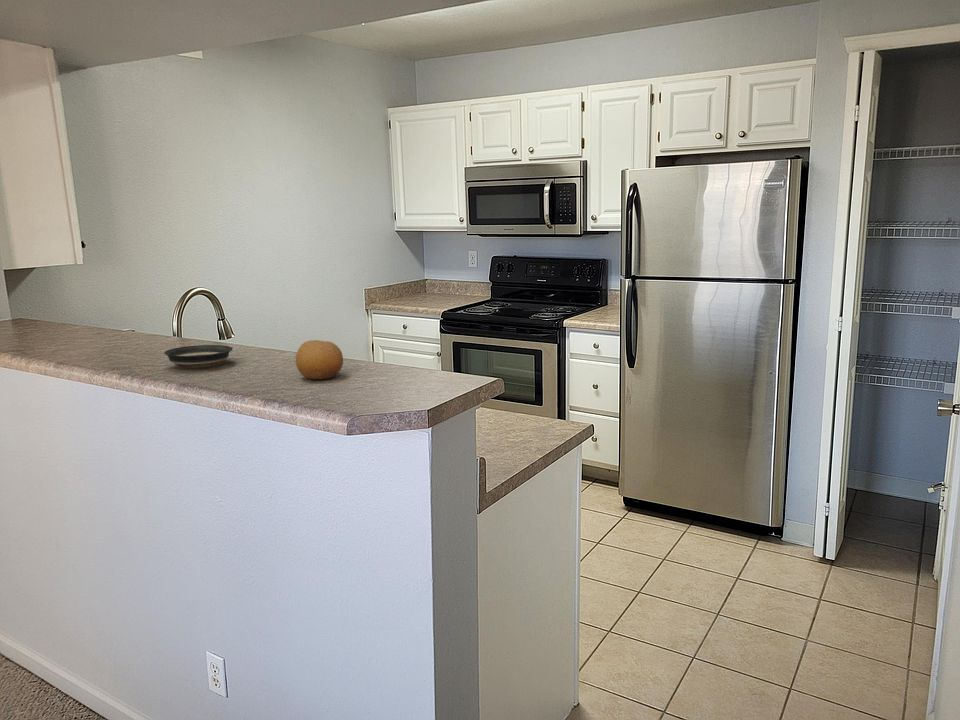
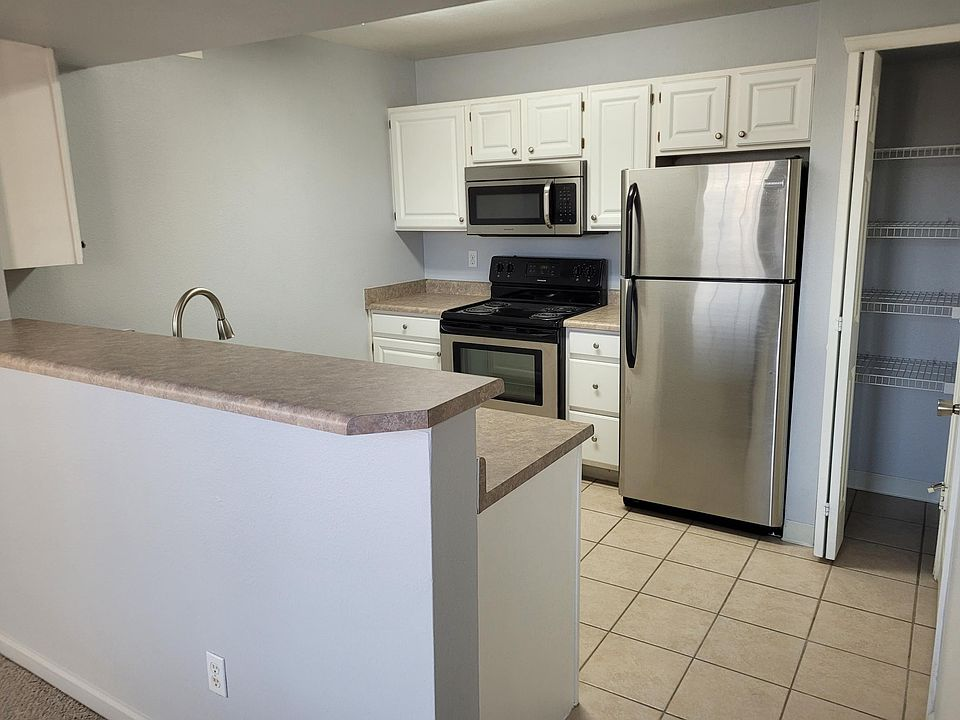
- fruit [295,339,344,380]
- saucer [163,344,234,369]
